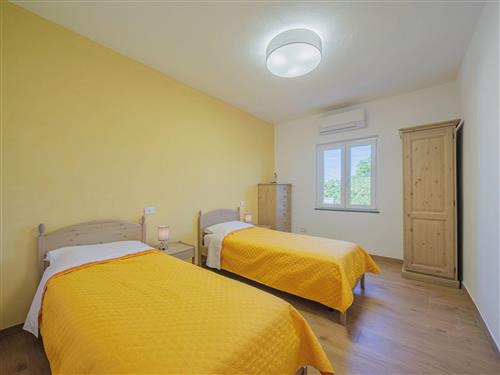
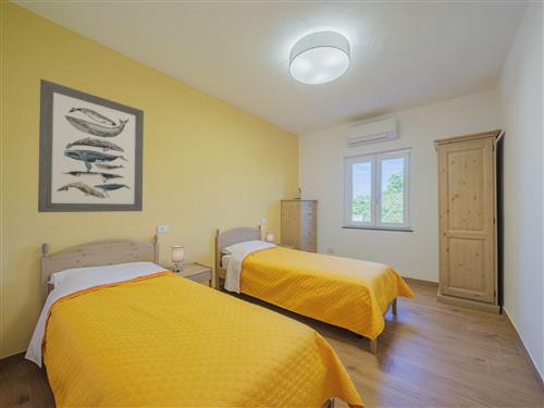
+ wall art [37,78,145,213]
